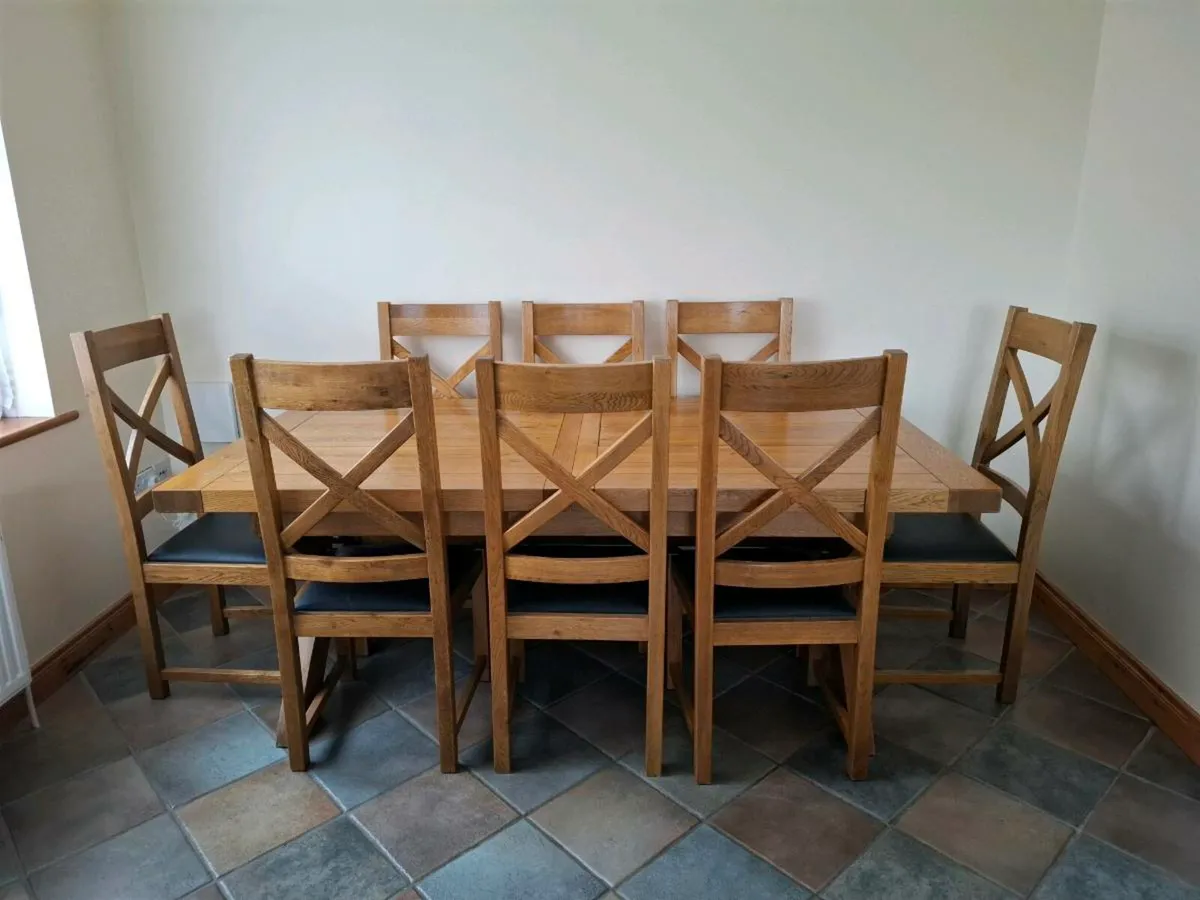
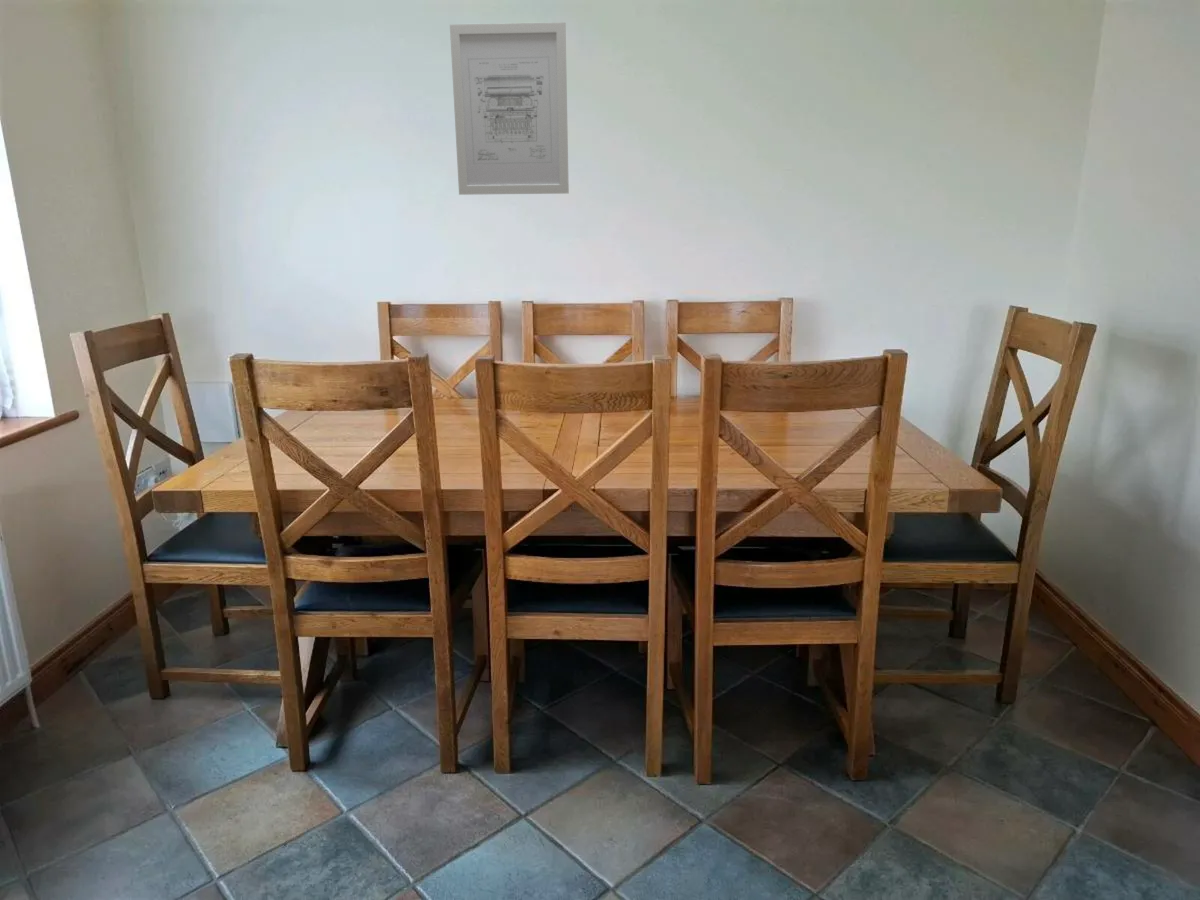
+ wall art [449,21,570,196]
